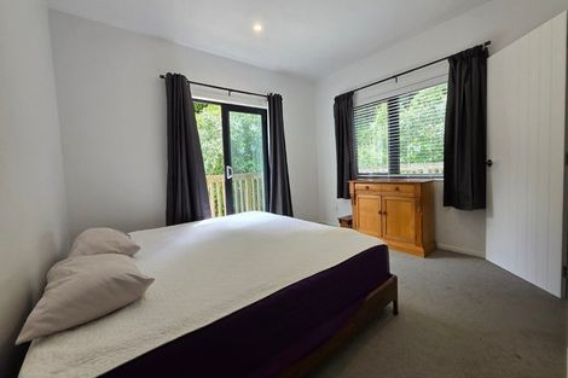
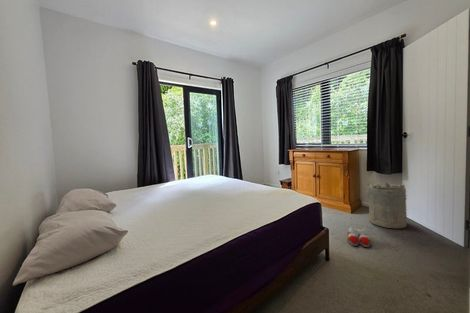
+ laundry hamper [365,182,408,229]
+ slippers [346,226,372,248]
